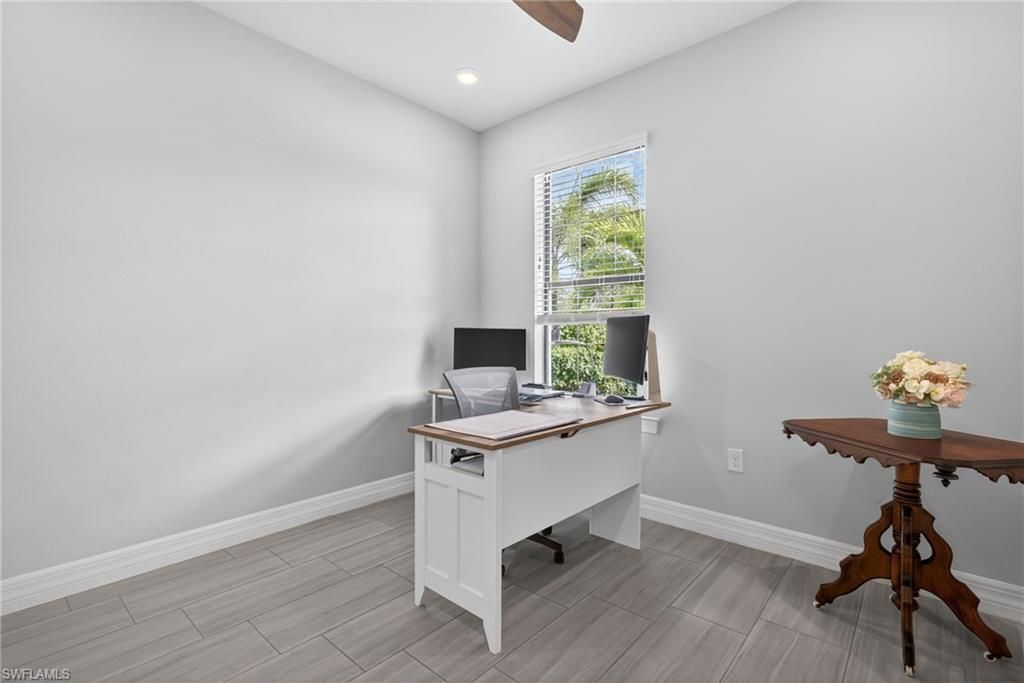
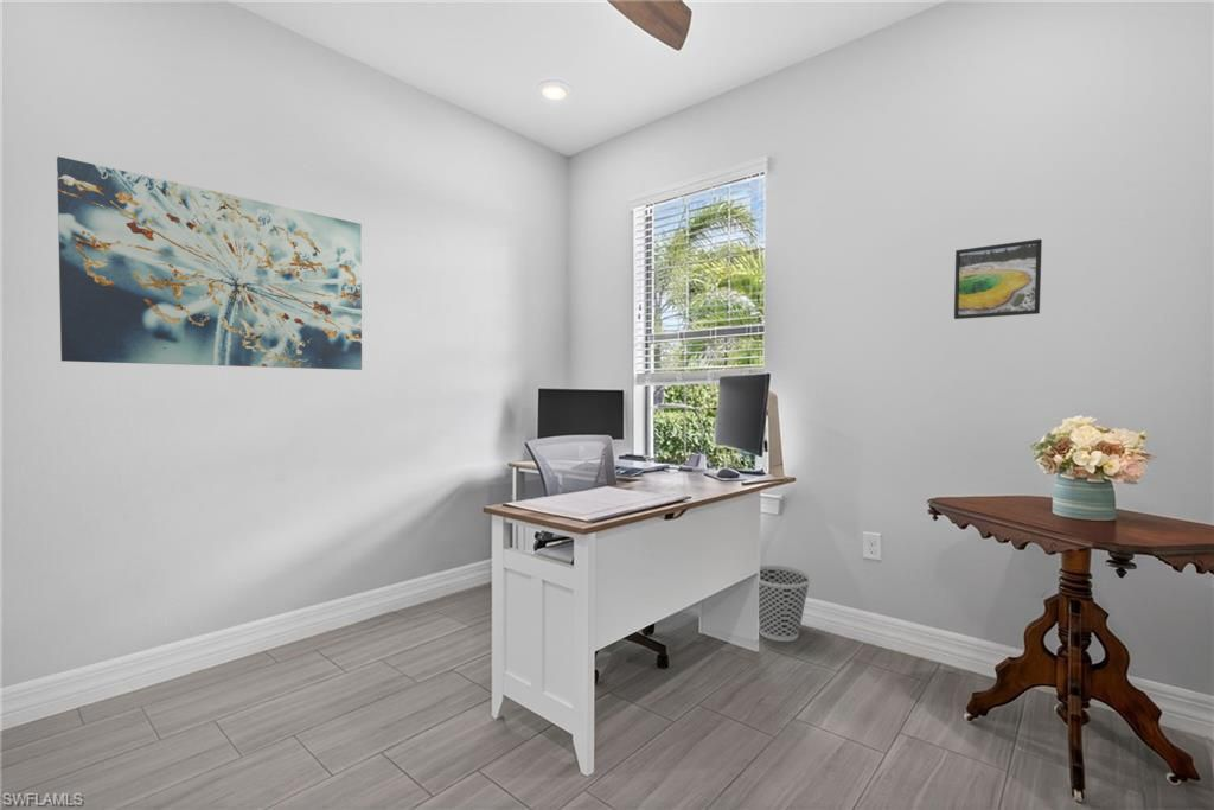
+ wall art [56,155,363,371]
+ wastebasket [758,565,812,643]
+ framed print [953,238,1043,320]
